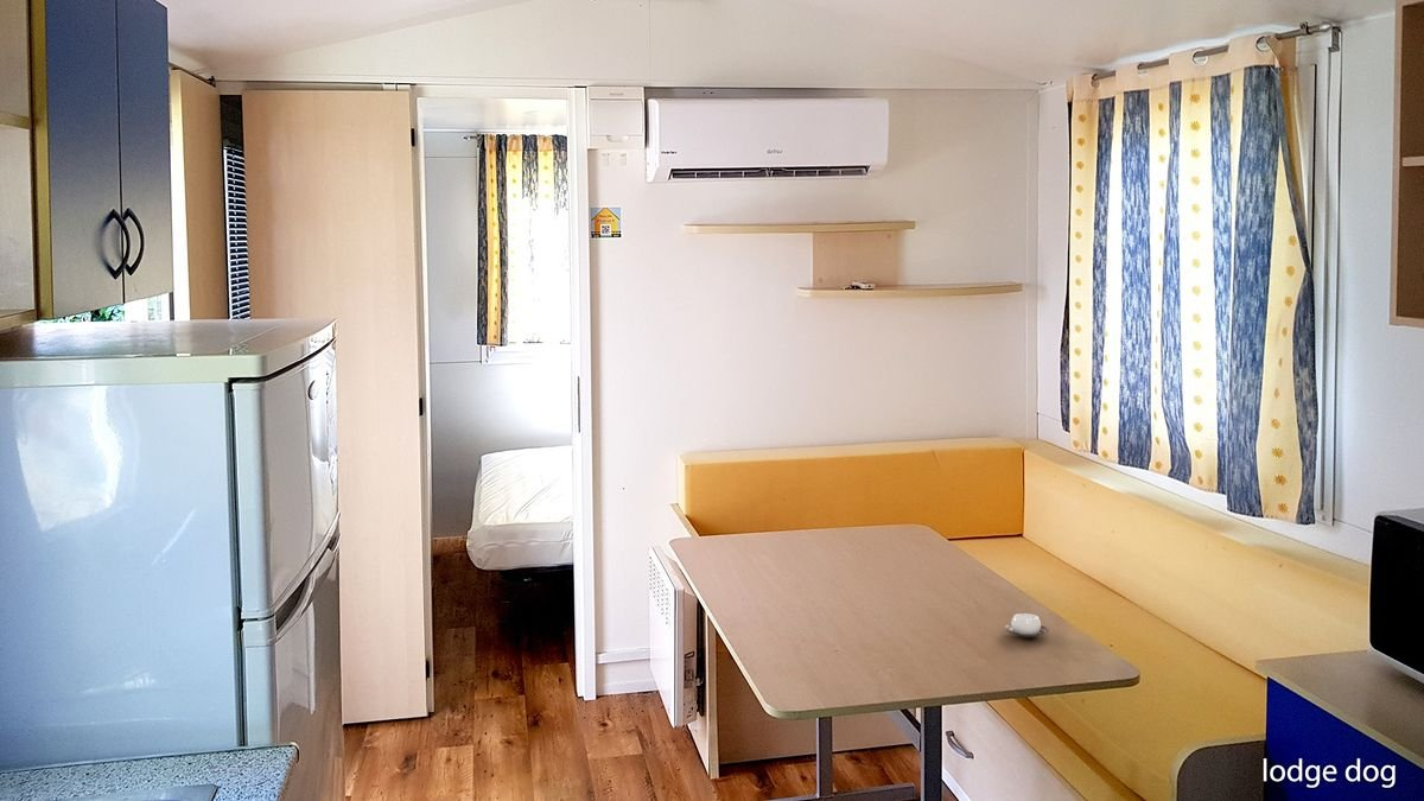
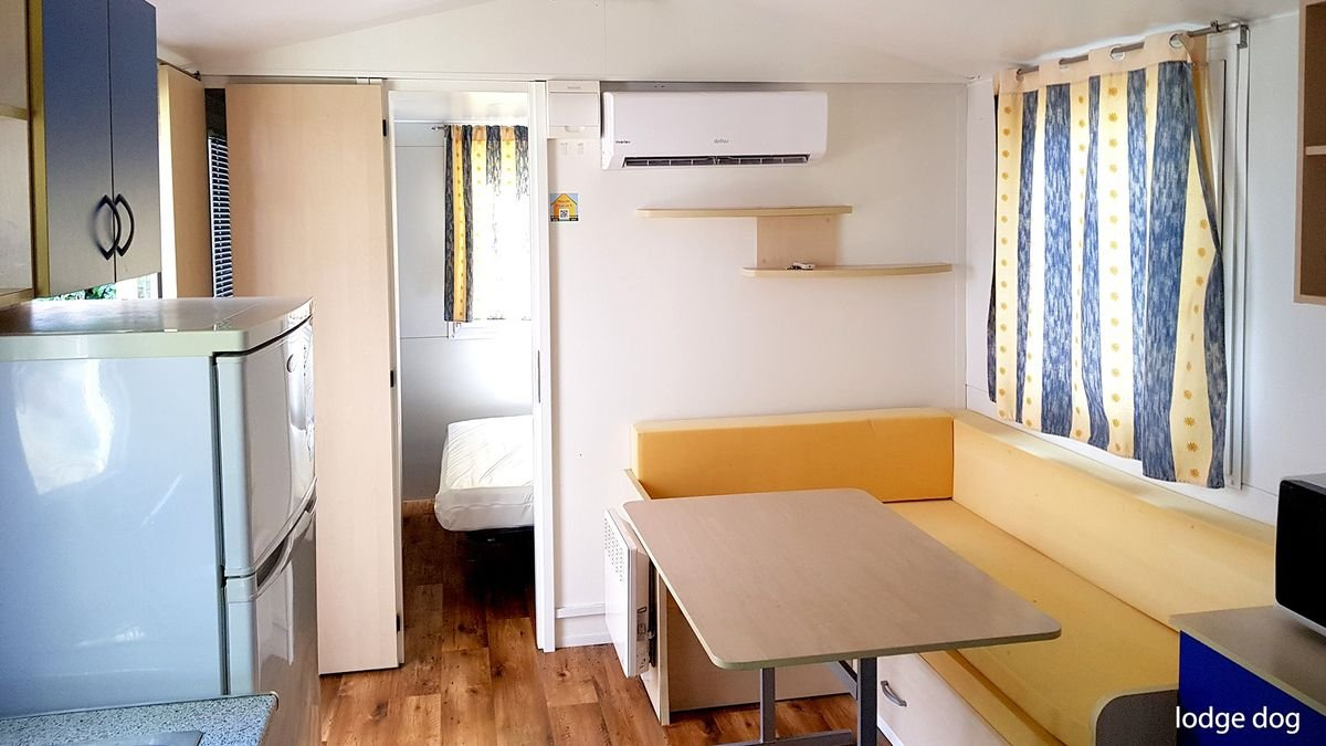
- cup [1003,612,1050,638]
